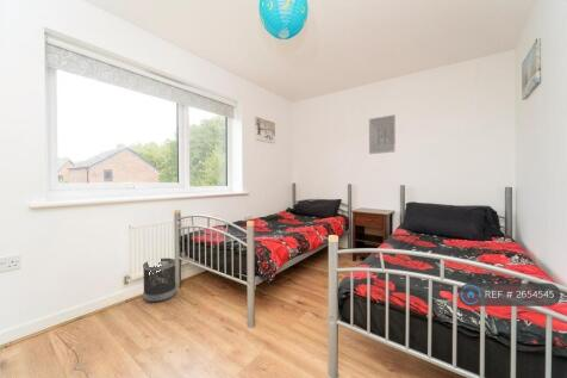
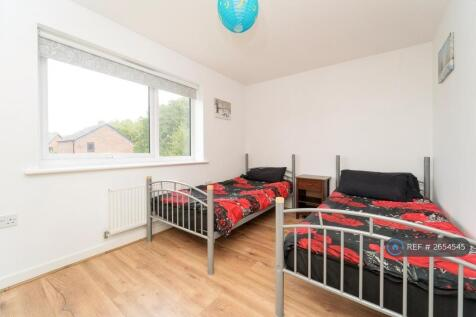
- wastebasket [142,258,177,303]
- wall art [368,113,397,155]
